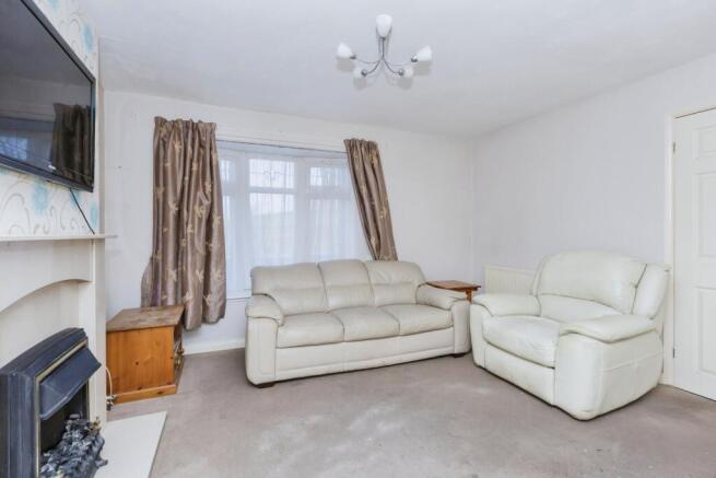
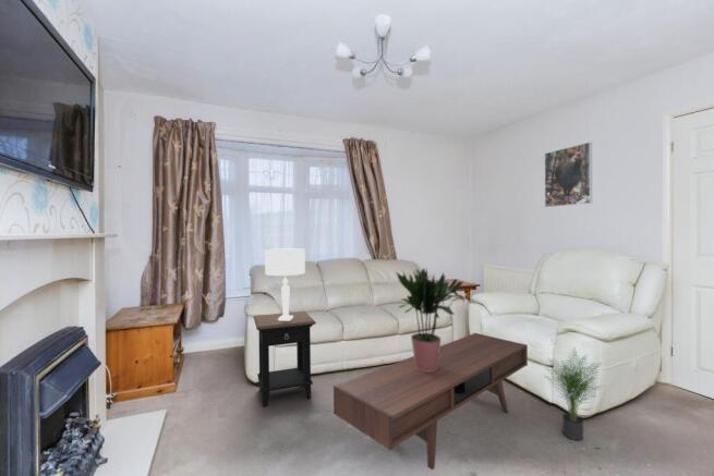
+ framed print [544,141,593,208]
+ coffee table [332,332,529,471]
+ potted plant [542,346,604,441]
+ side table [253,310,317,408]
+ table lamp [264,248,306,320]
+ potted plant [395,267,464,371]
